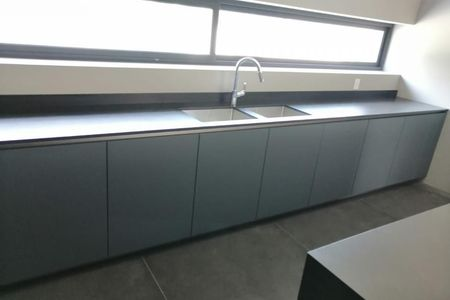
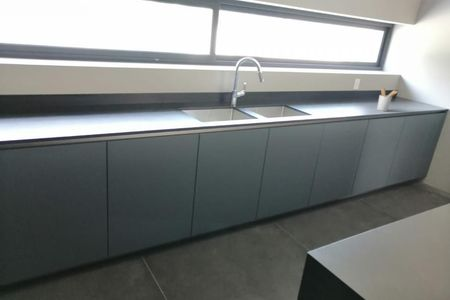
+ utensil holder [376,87,399,112]
